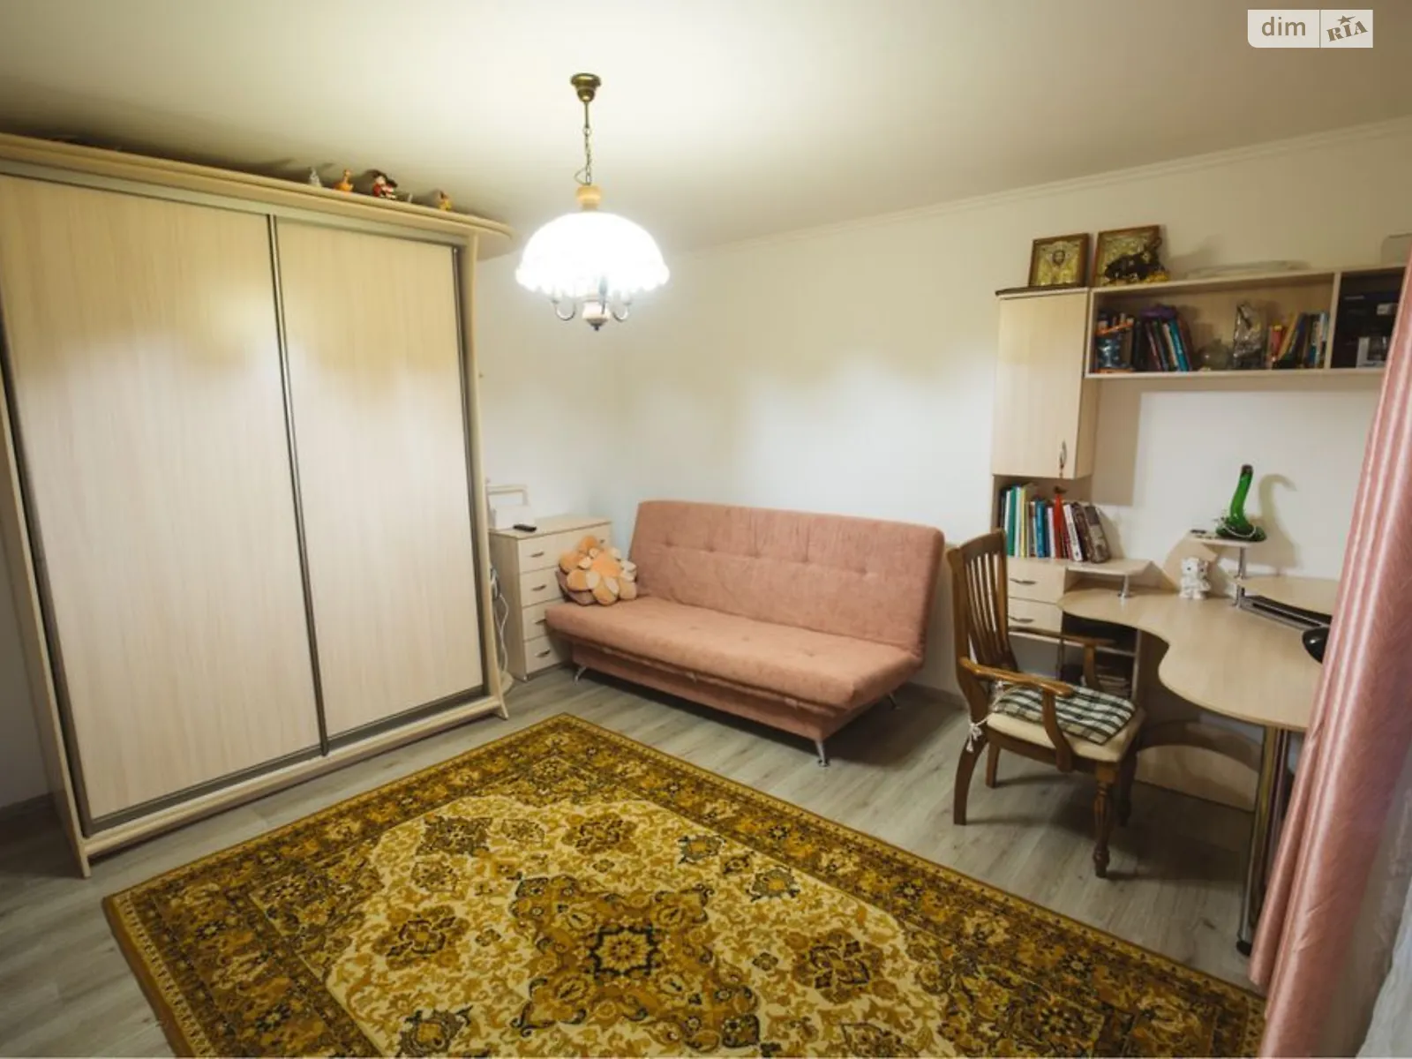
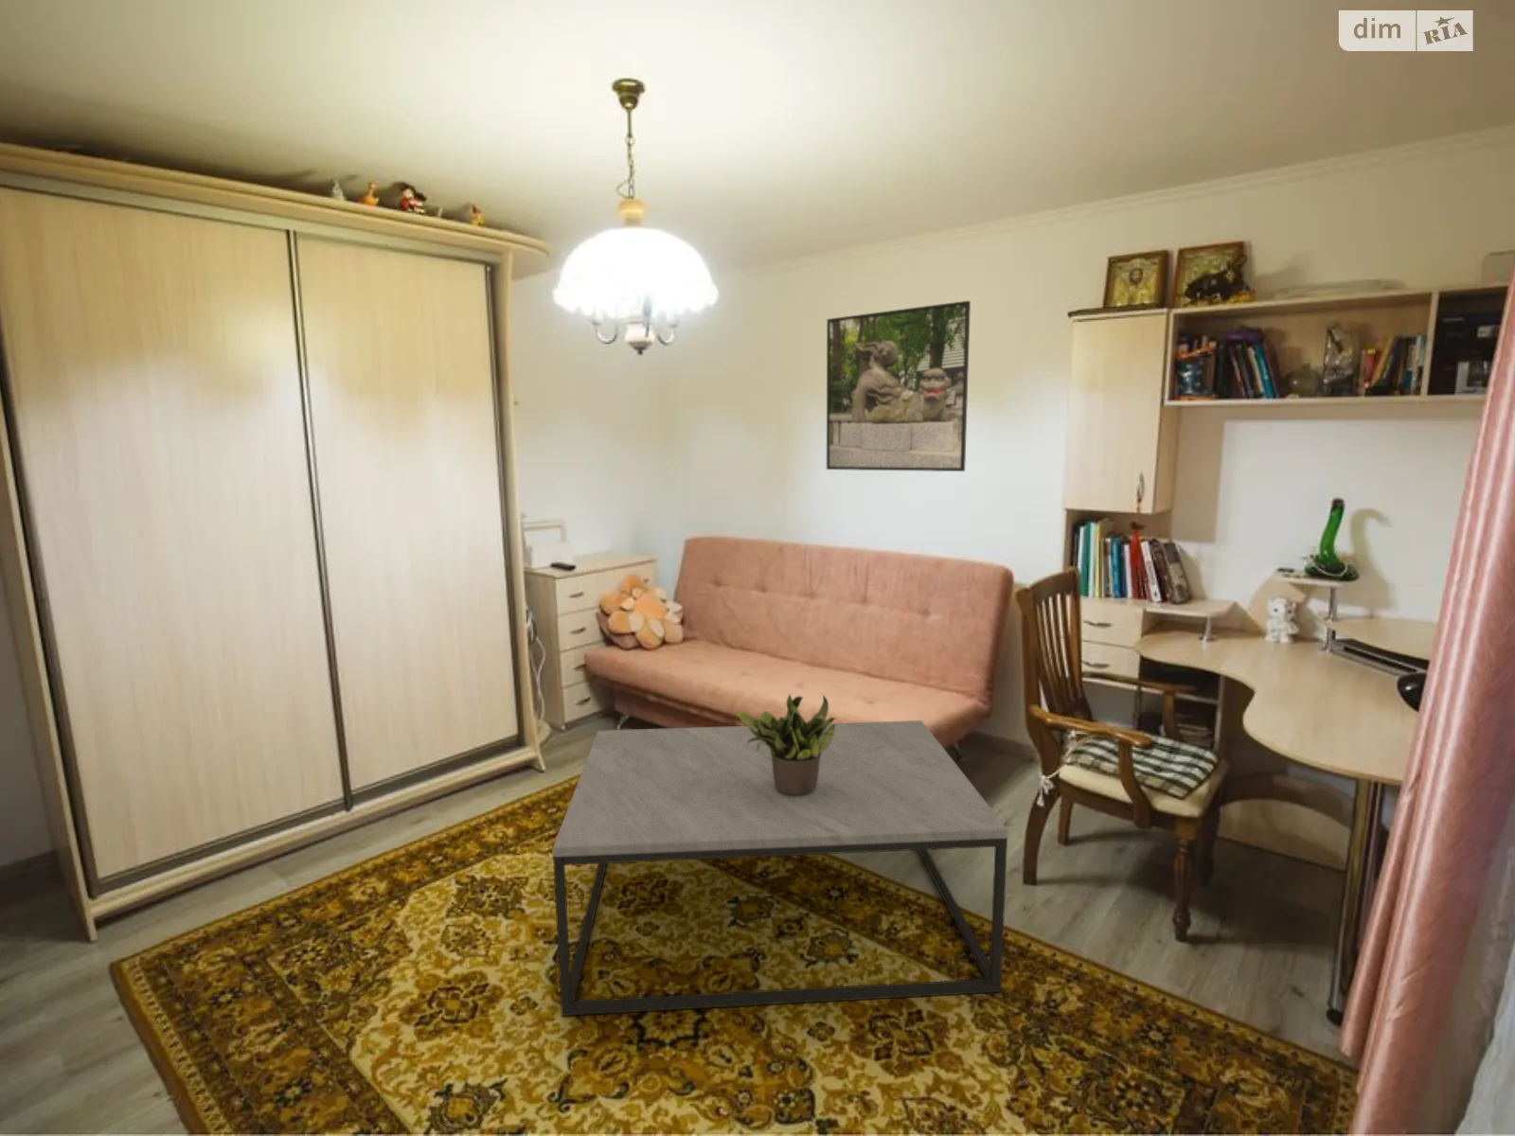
+ potted plant [731,693,837,795]
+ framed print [825,300,971,473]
+ coffee table [552,720,1008,1017]
